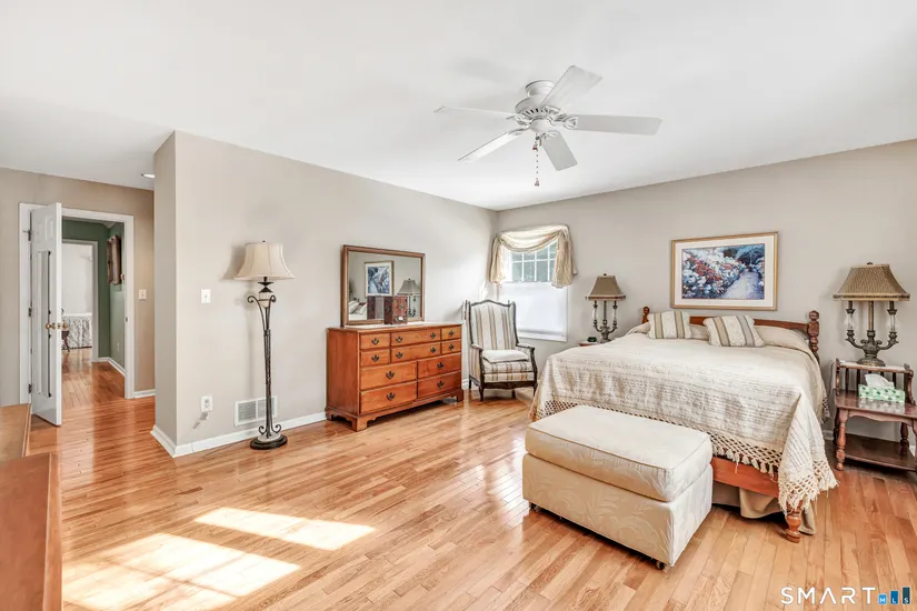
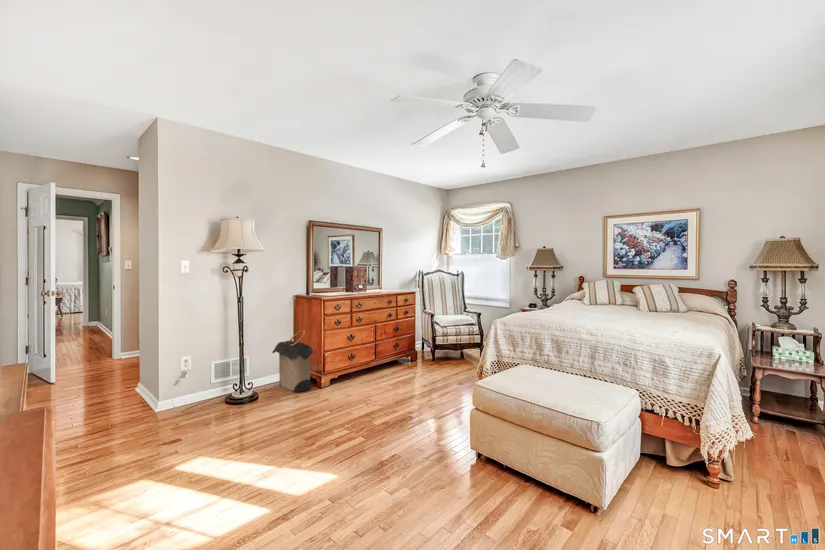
+ laundry hamper [272,330,314,393]
